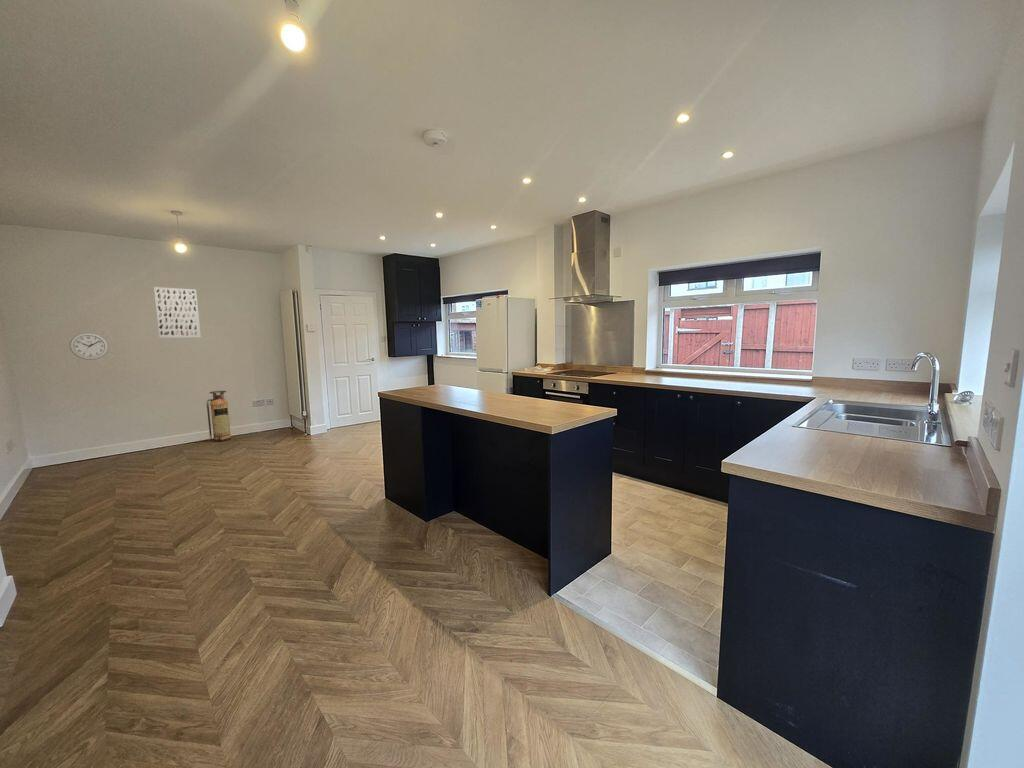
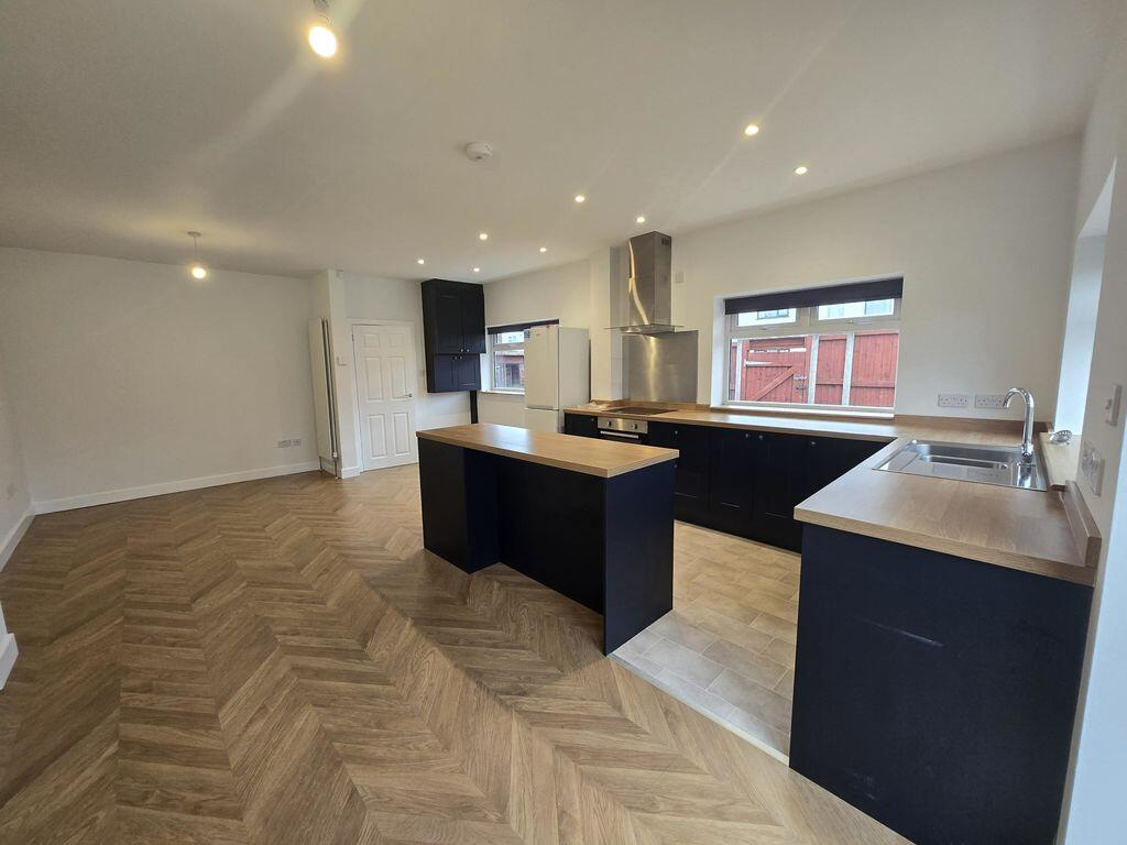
- fire extinguisher [205,390,232,443]
- wall clock [69,332,109,361]
- wall art [153,286,202,339]
